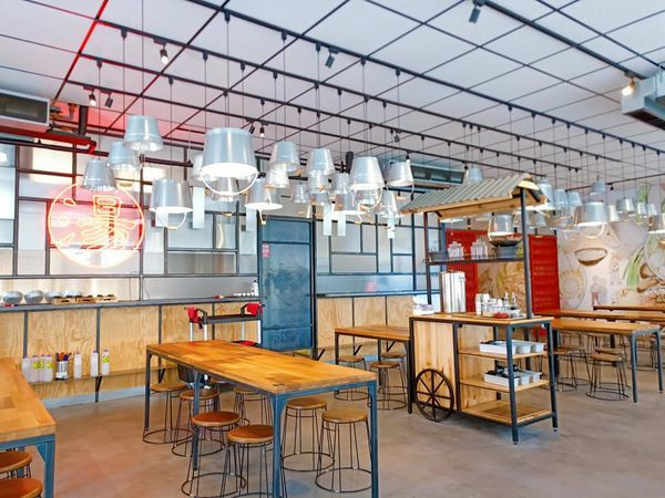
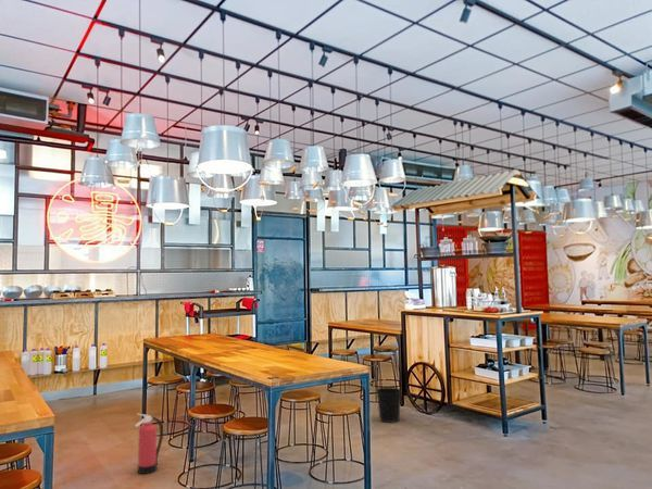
+ wastebasket [375,387,402,424]
+ fire extinguisher [134,412,164,475]
